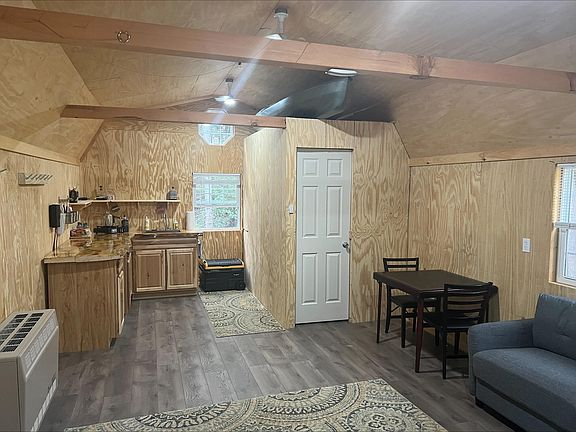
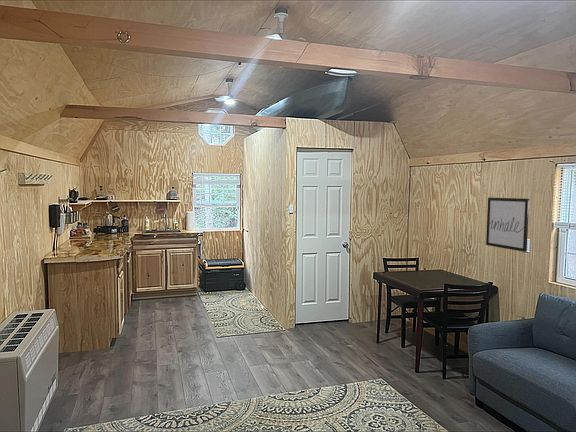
+ wall art [485,197,530,253]
